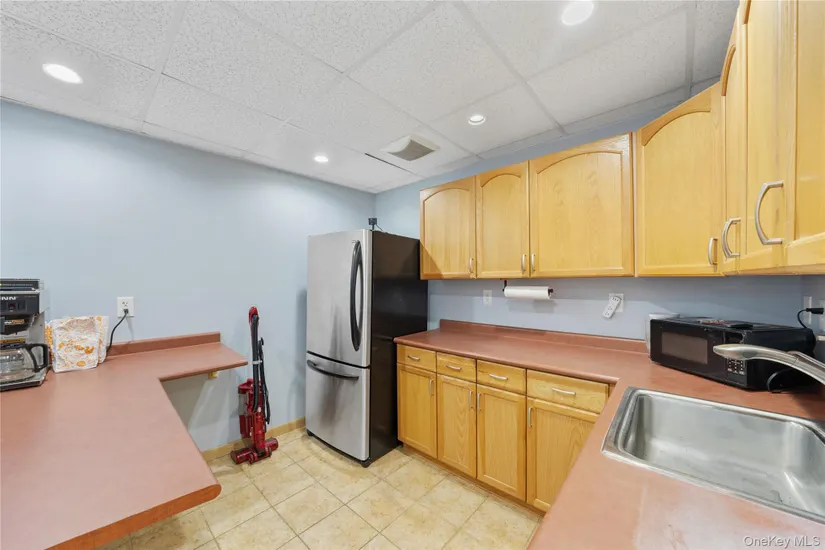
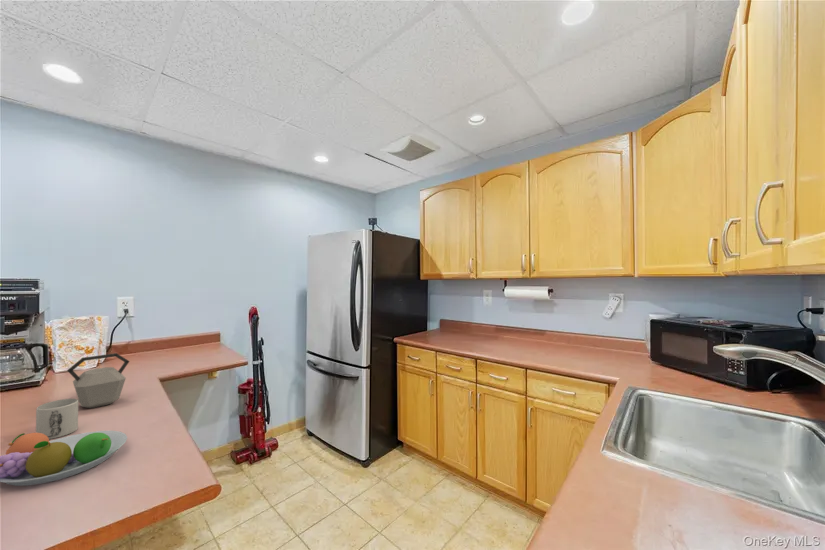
+ kettle [66,352,131,409]
+ mug [35,398,79,440]
+ fruit bowl [0,430,128,487]
